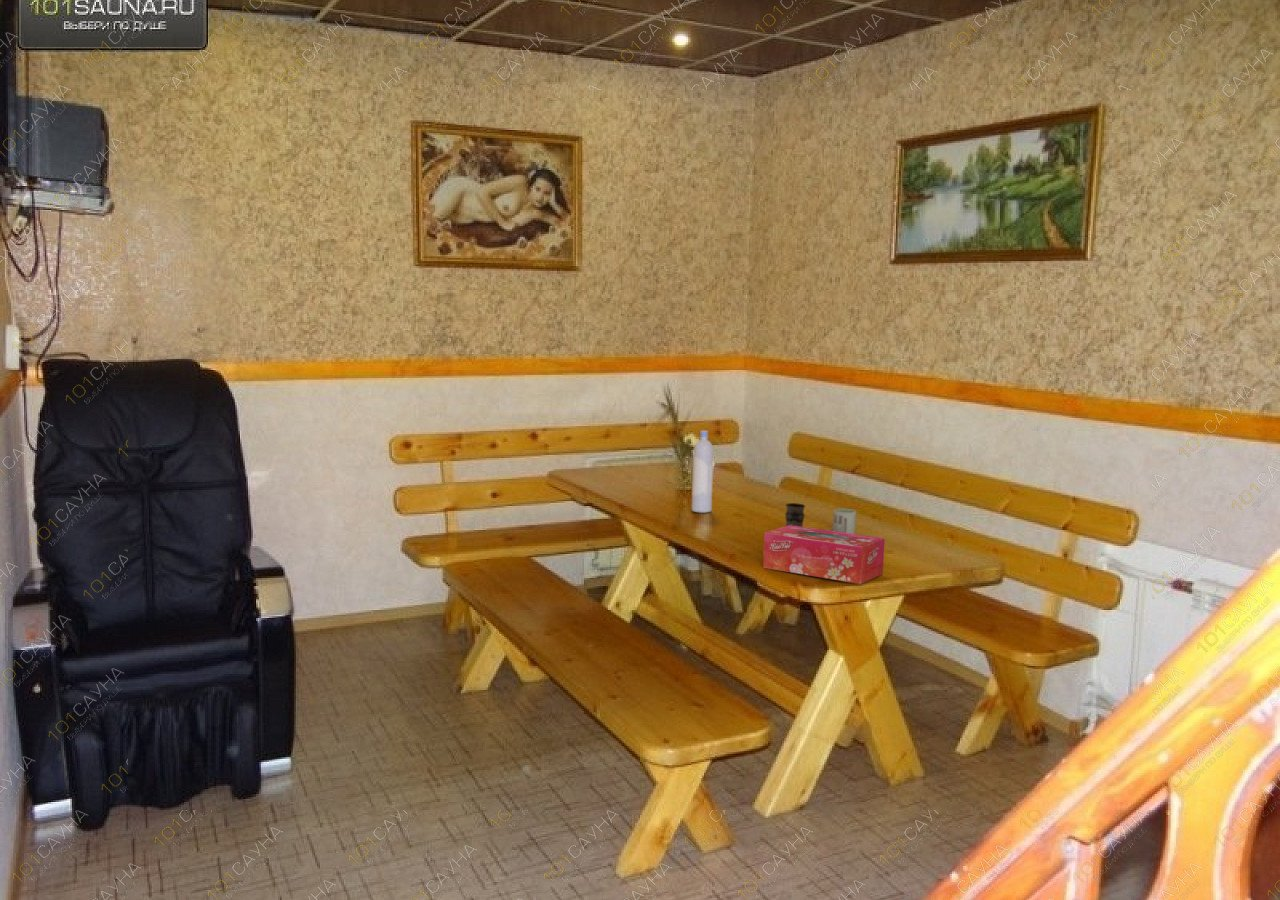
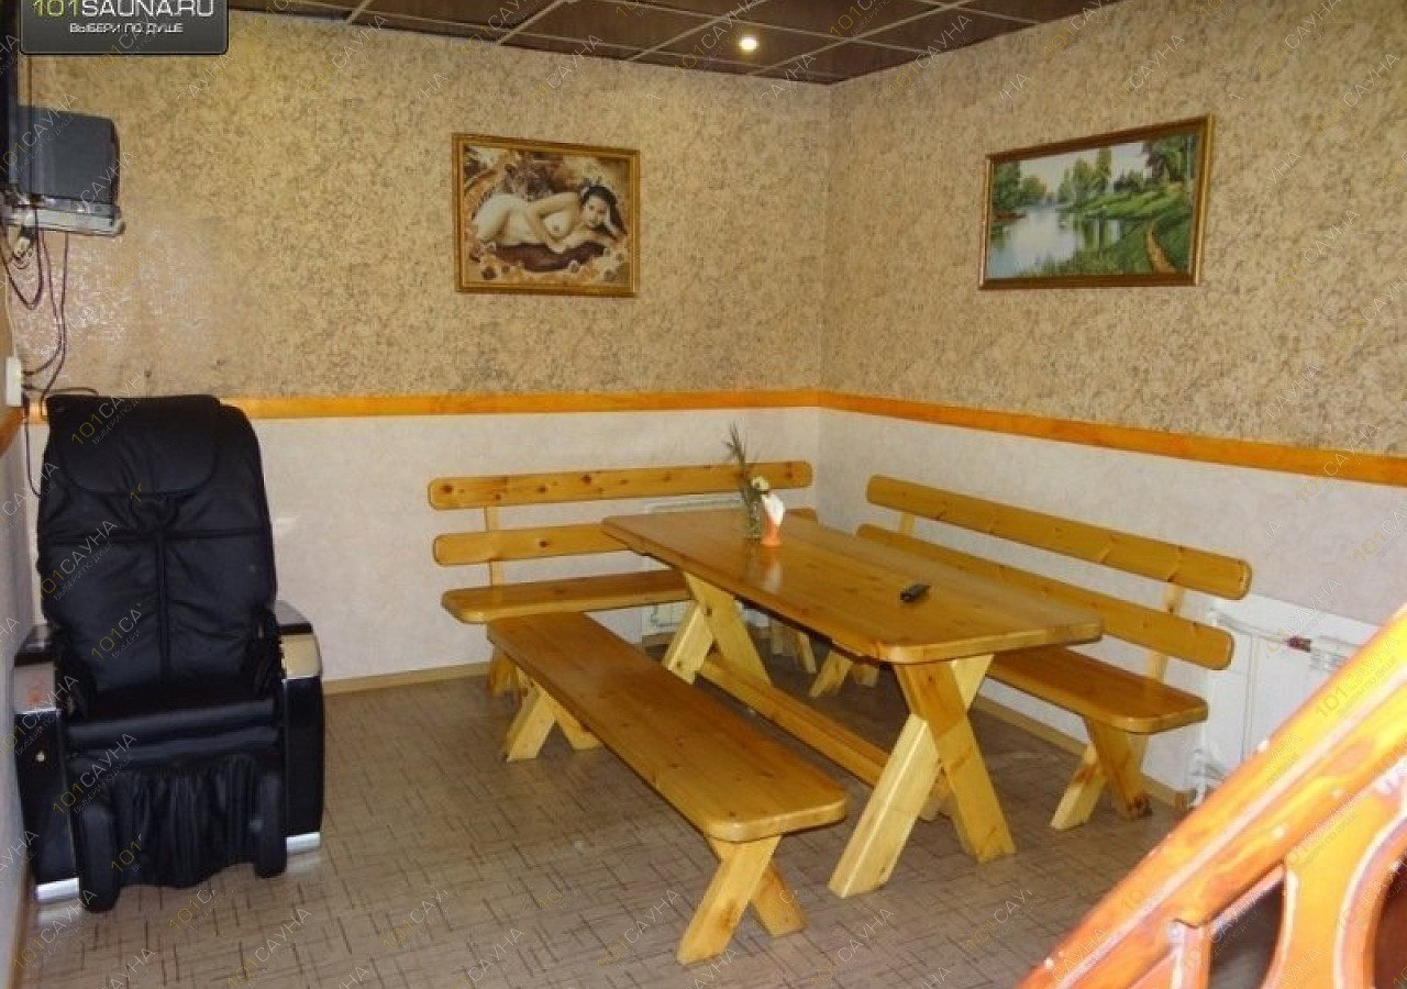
- jar [784,502,806,527]
- bottle [691,430,714,514]
- cup [831,508,857,534]
- tissue box [762,525,886,585]
